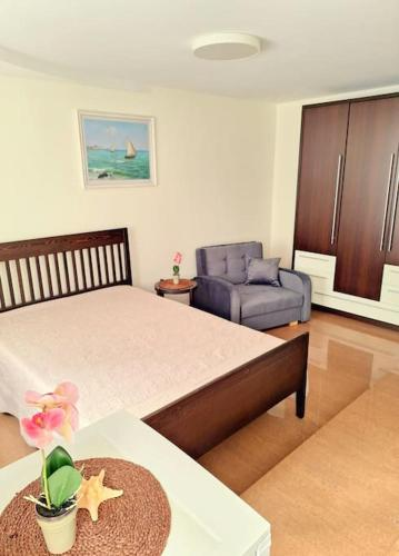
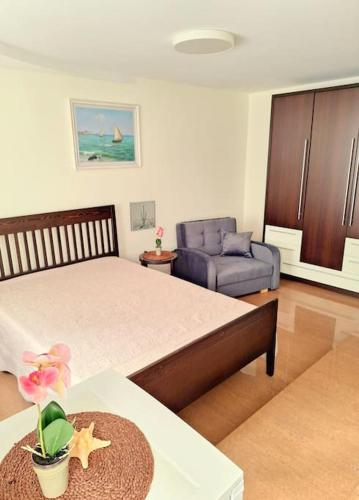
+ wall art [129,199,157,233]
